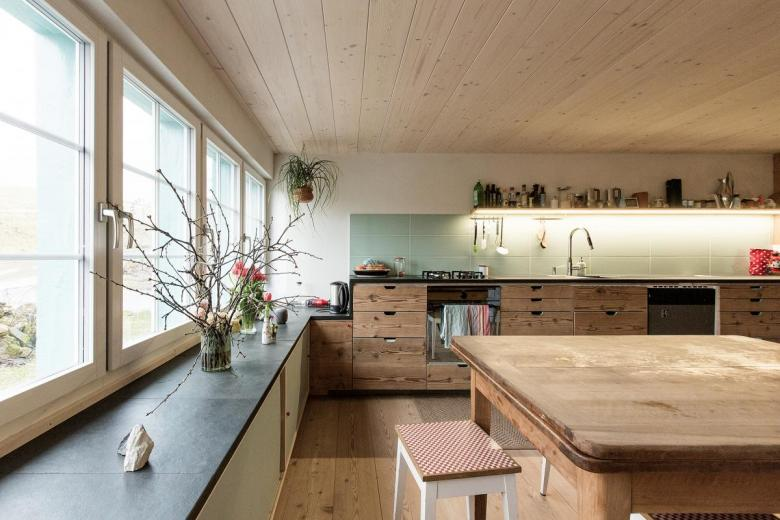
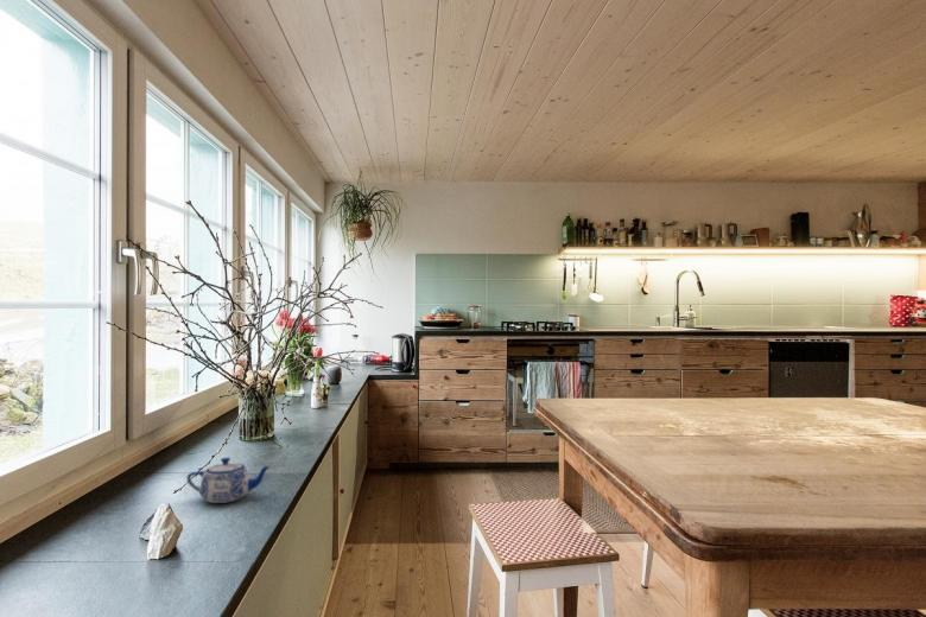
+ teapot [185,457,272,504]
